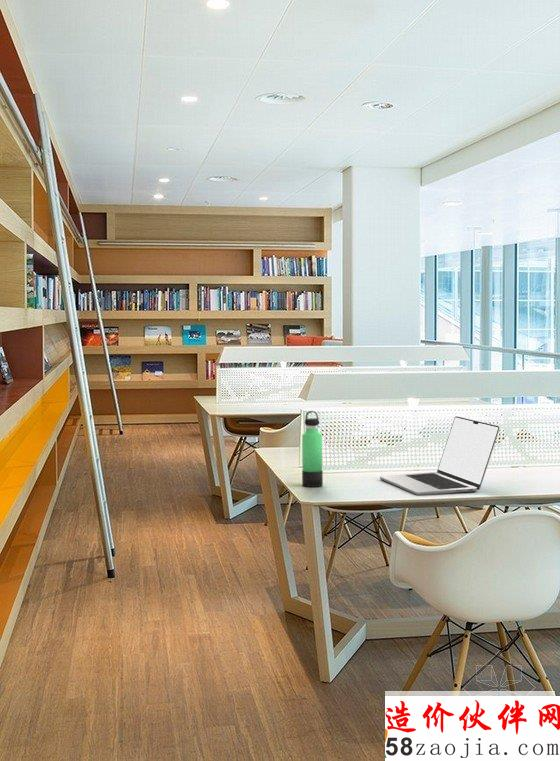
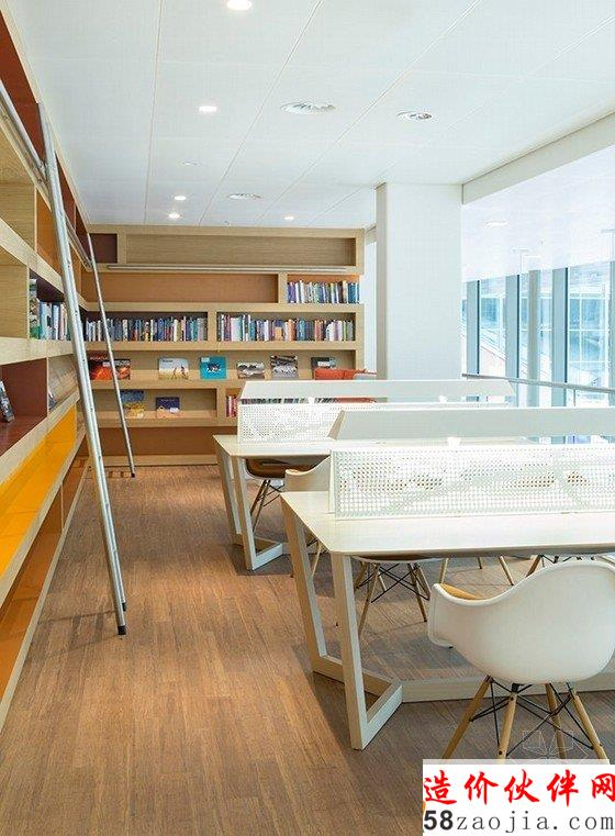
- laptop [379,416,501,496]
- thermos bottle [301,410,324,488]
